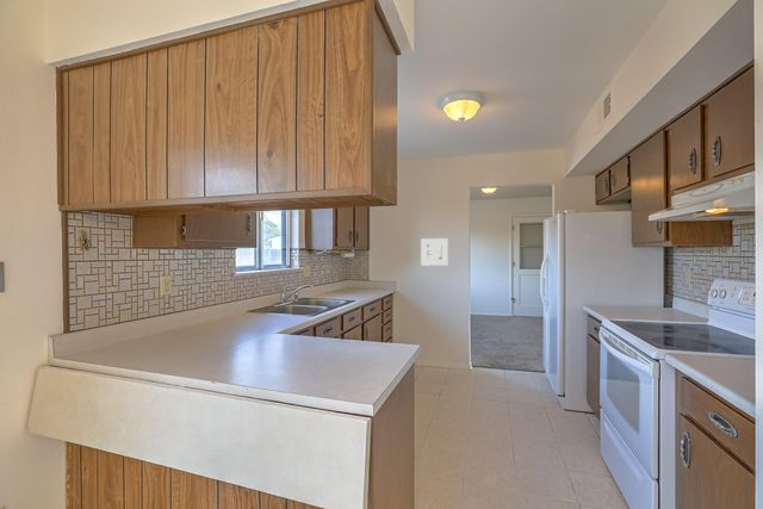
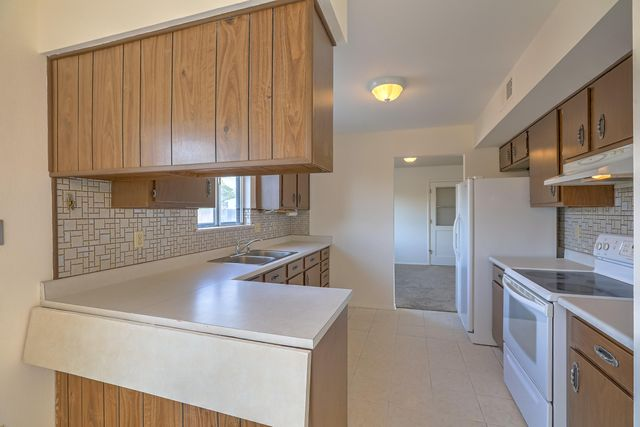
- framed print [420,237,449,267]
